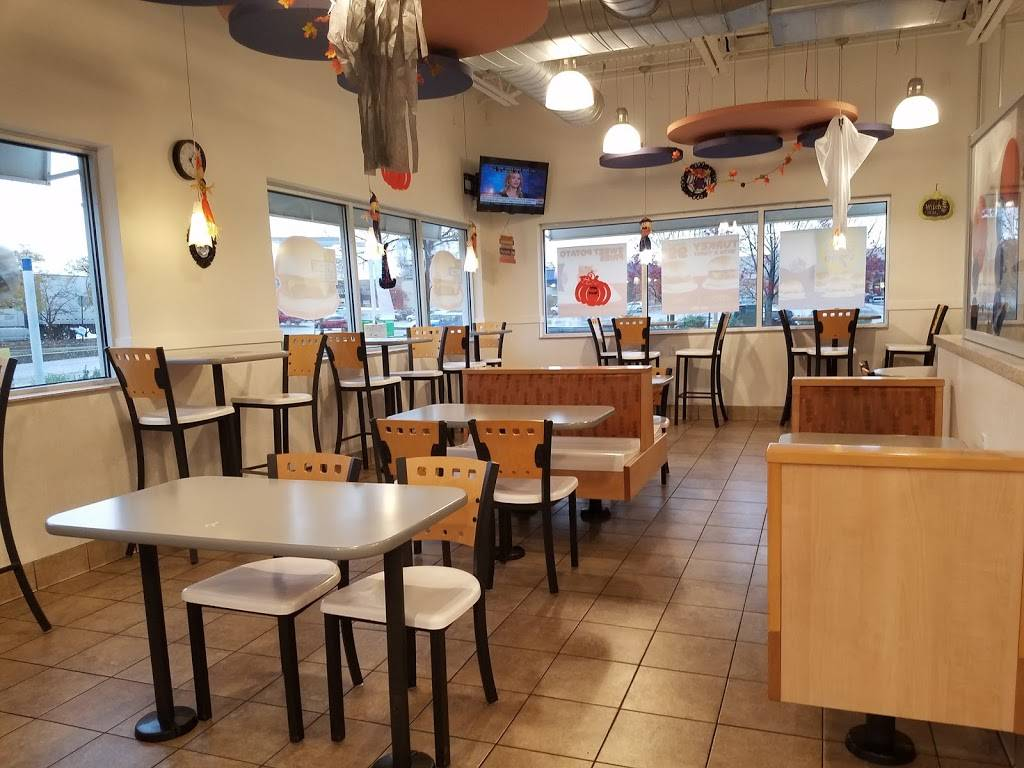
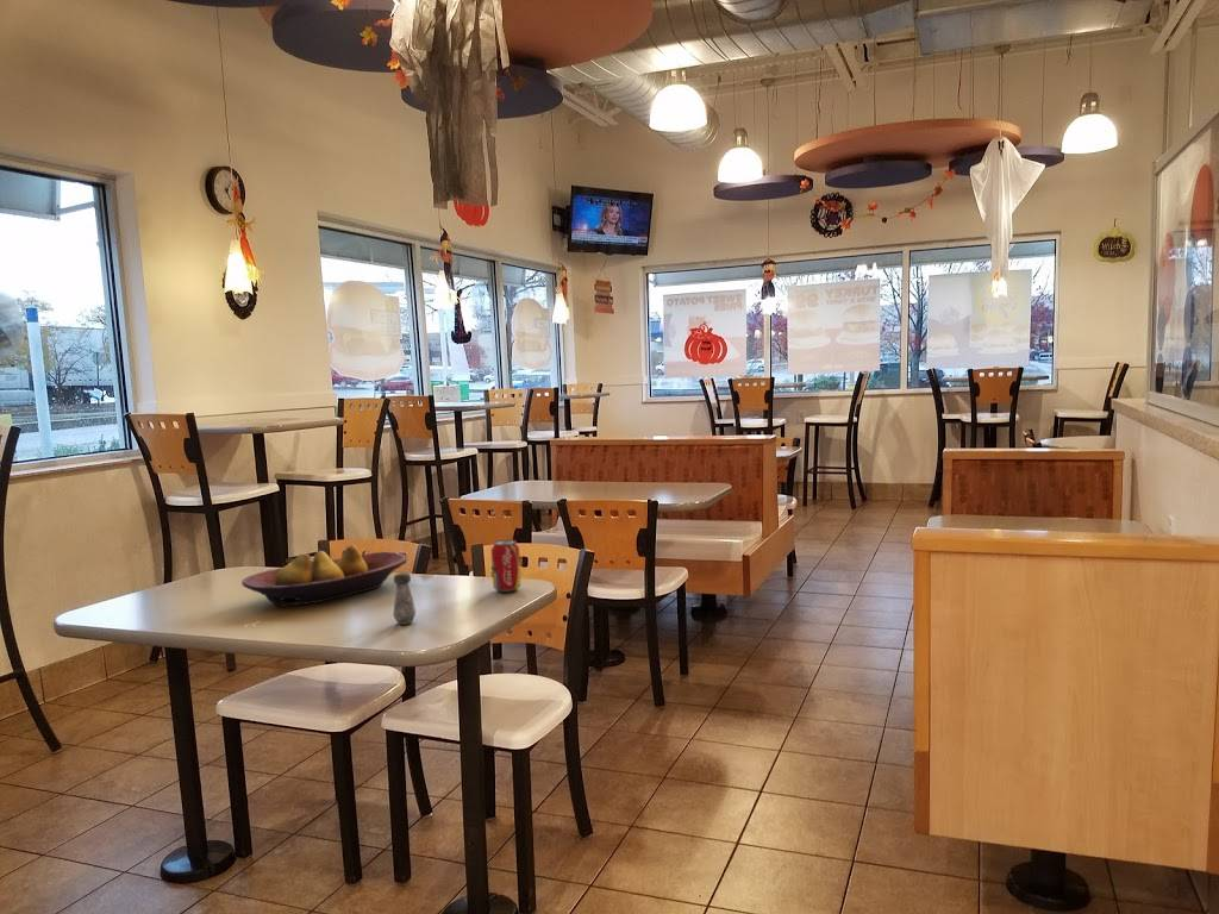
+ soda can [490,538,521,594]
+ salt shaker [392,571,417,626]
+ fruit bowl [240,544,408,607]
